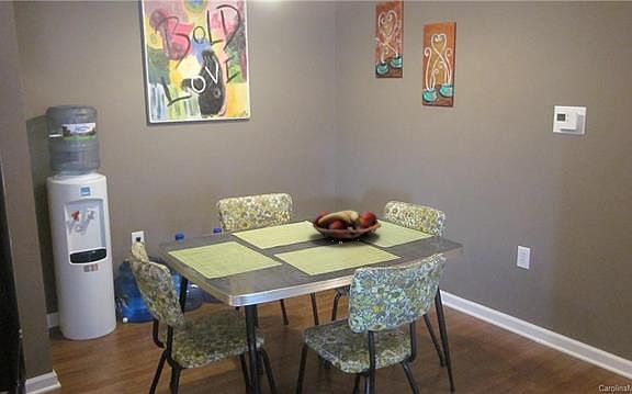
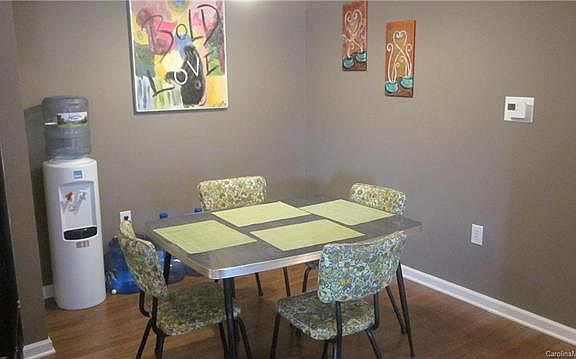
- fruit basket [311,210,382,244]
